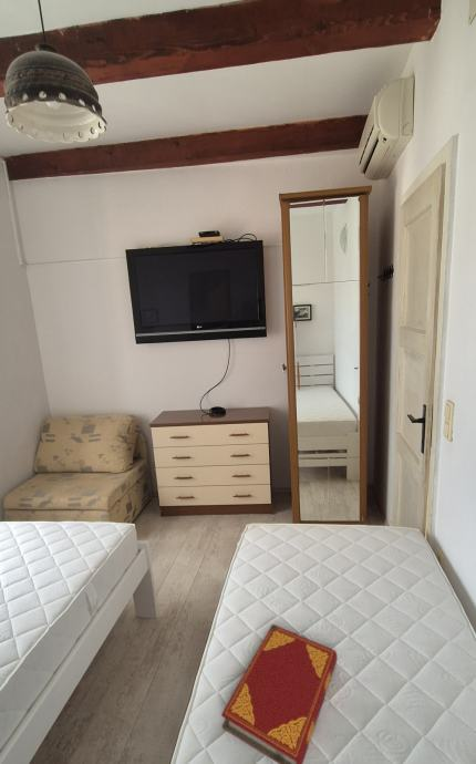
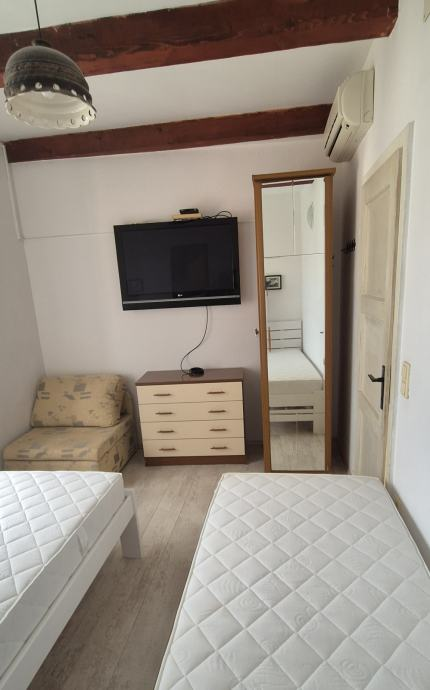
- hardback book [220,623,339,764]
